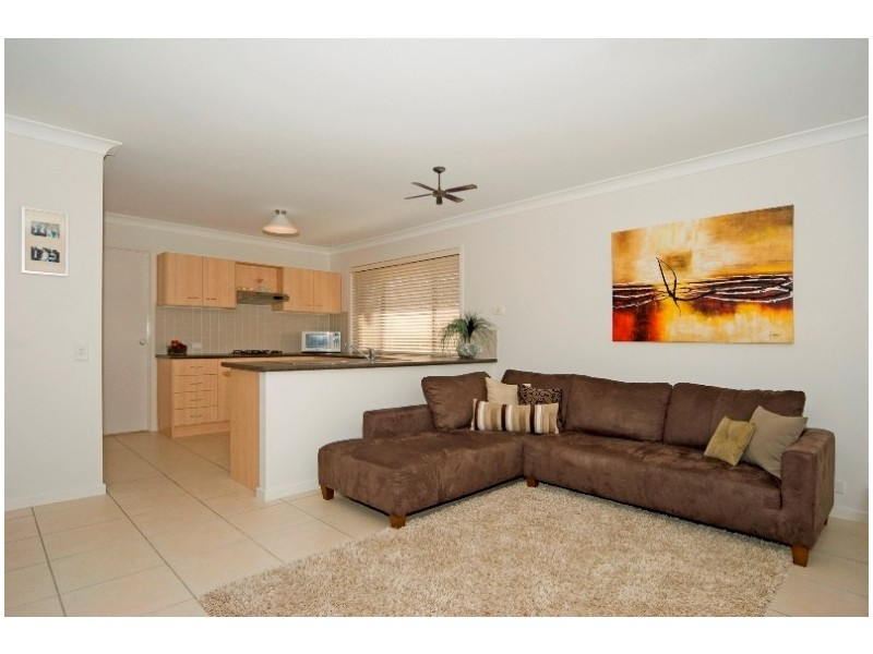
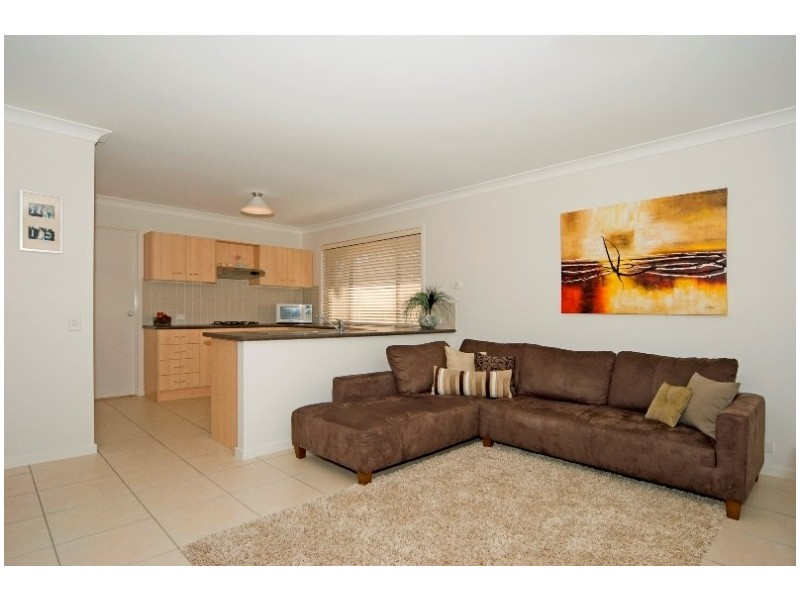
- ceiling fan [404,166,479,206]
